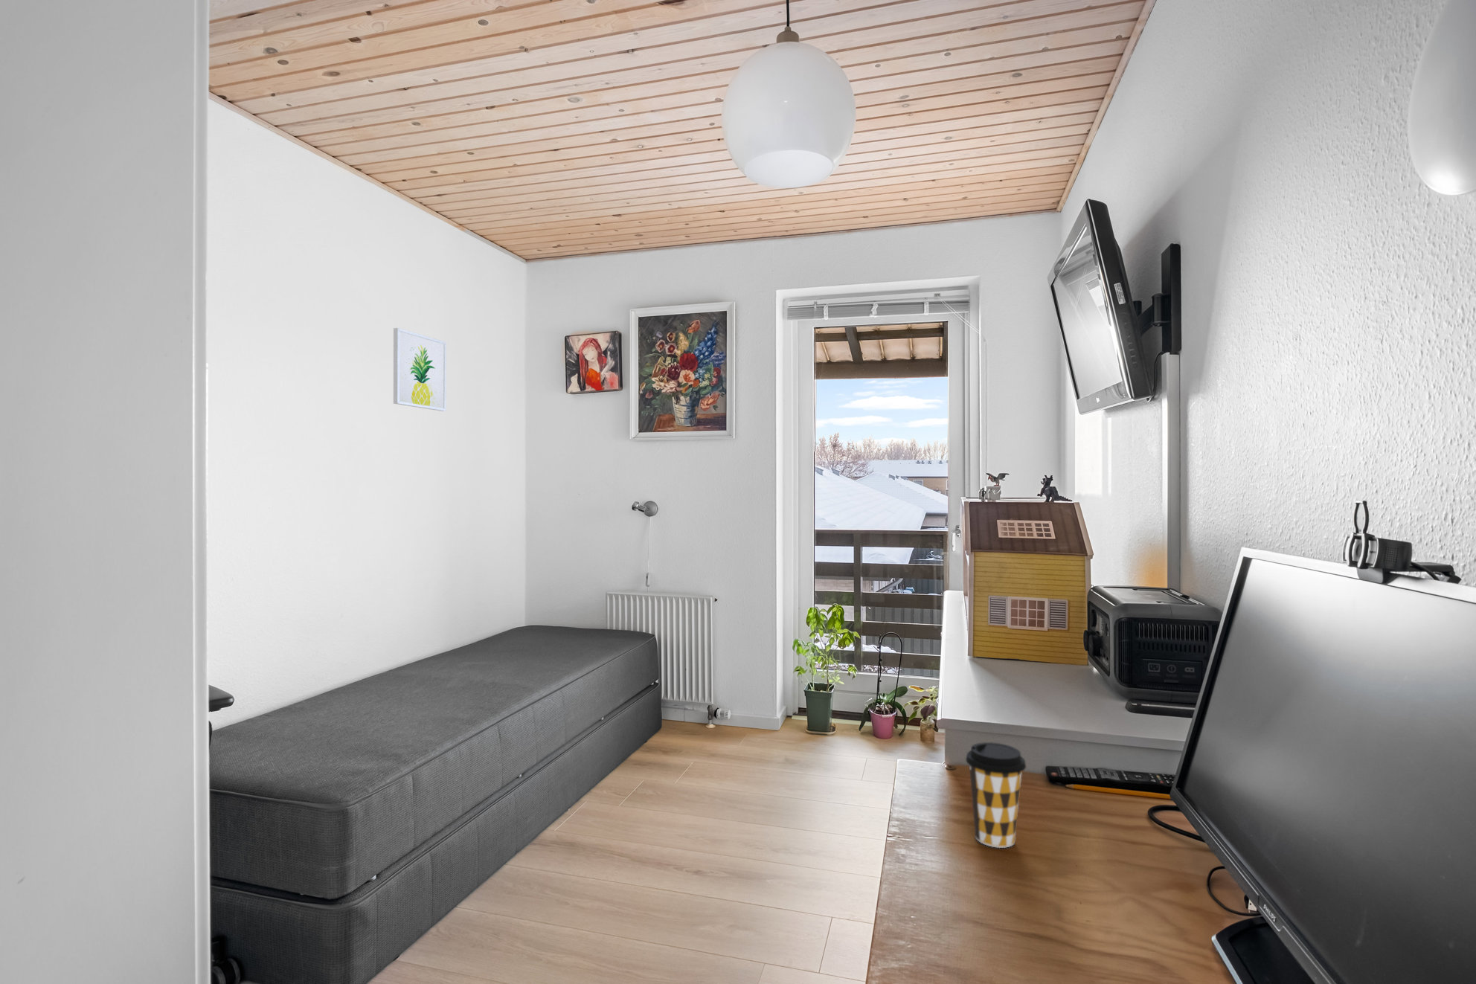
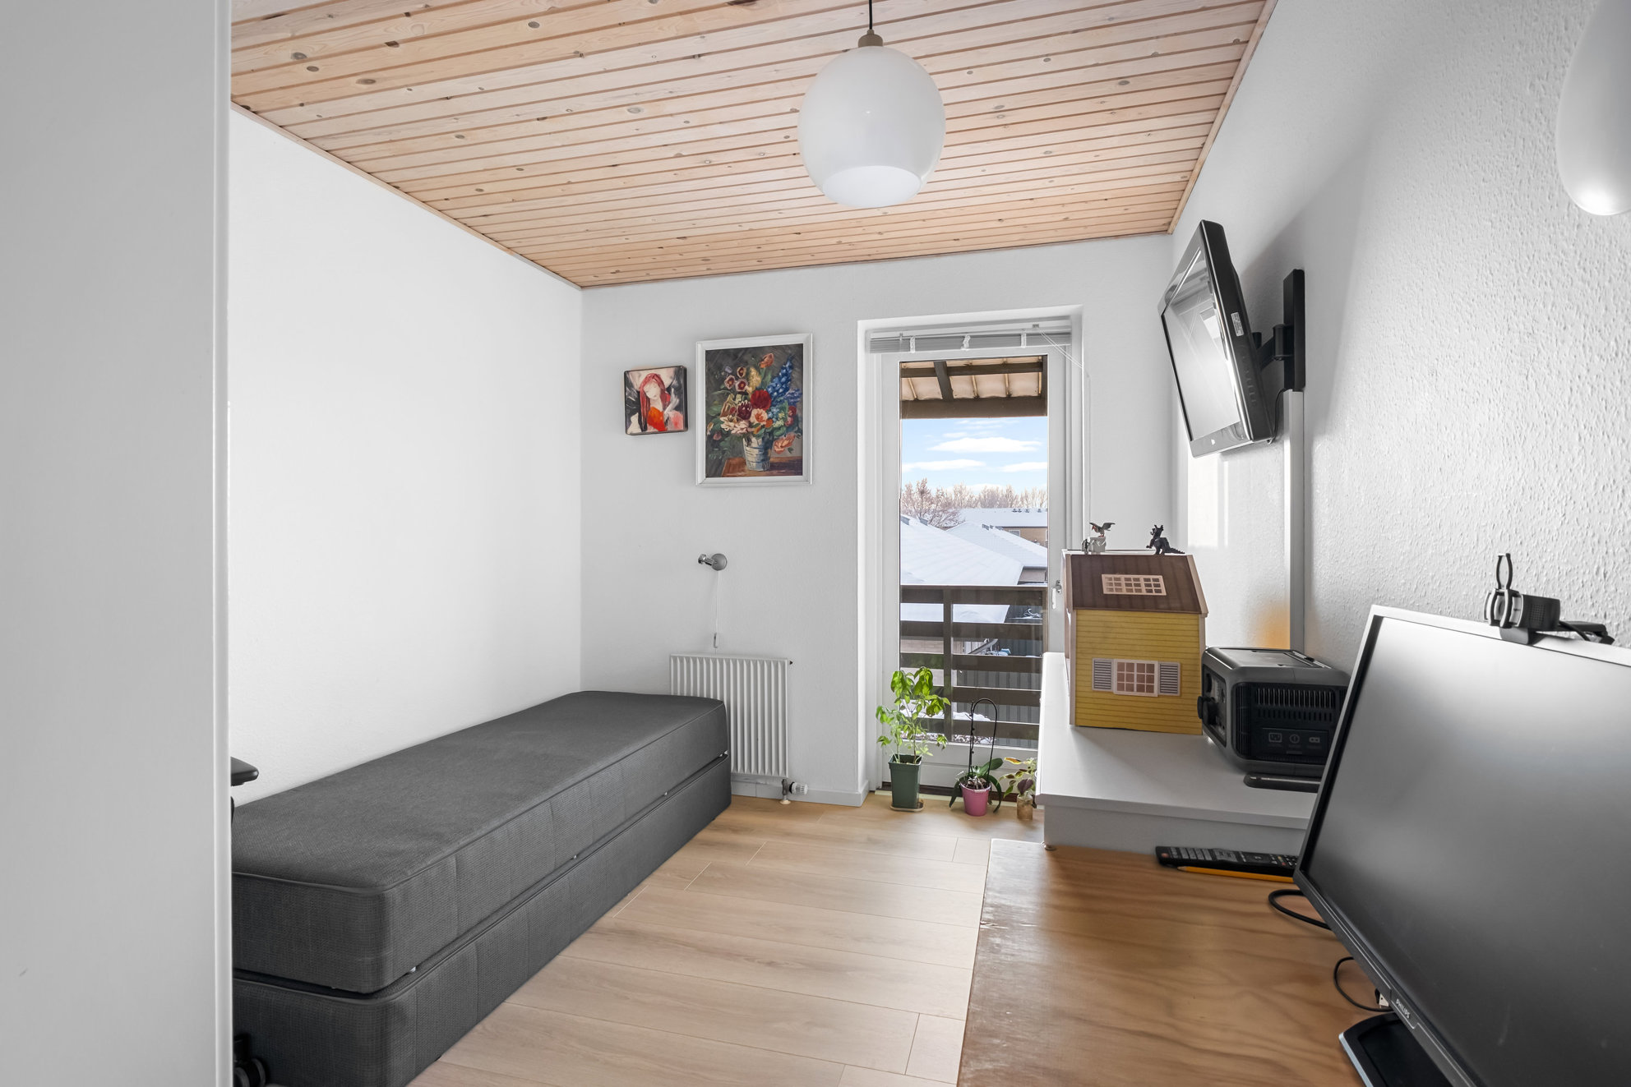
- coffee cup [965,741,1027,849]
- wall art [393,327,447,412]
